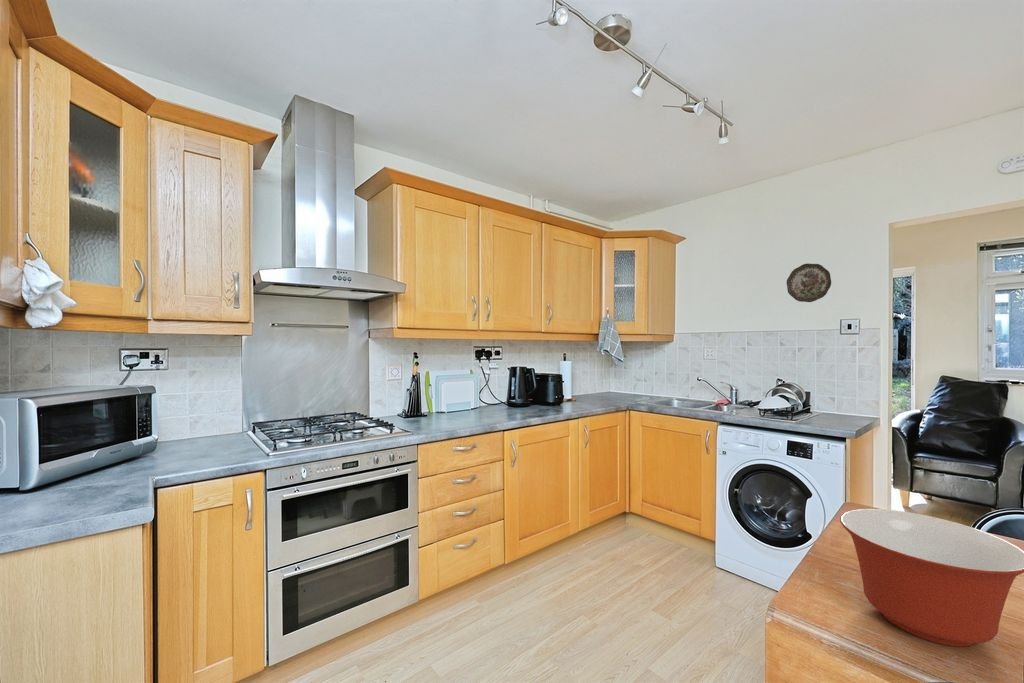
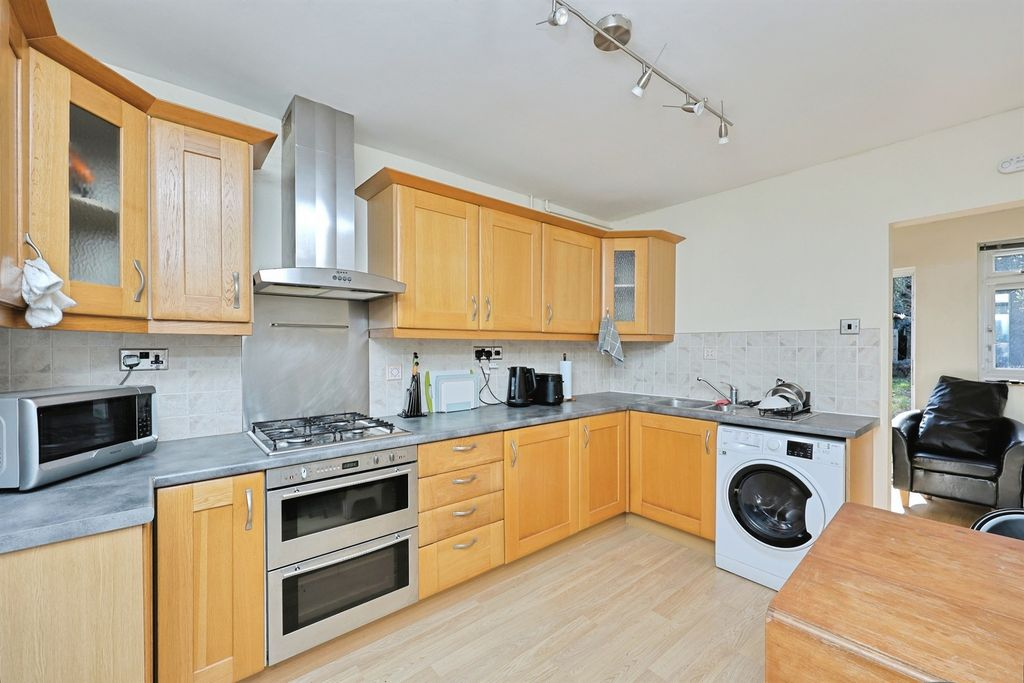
- mixing bowl [839,508,1024,647]
- decorative plate [786,263,832,303]
